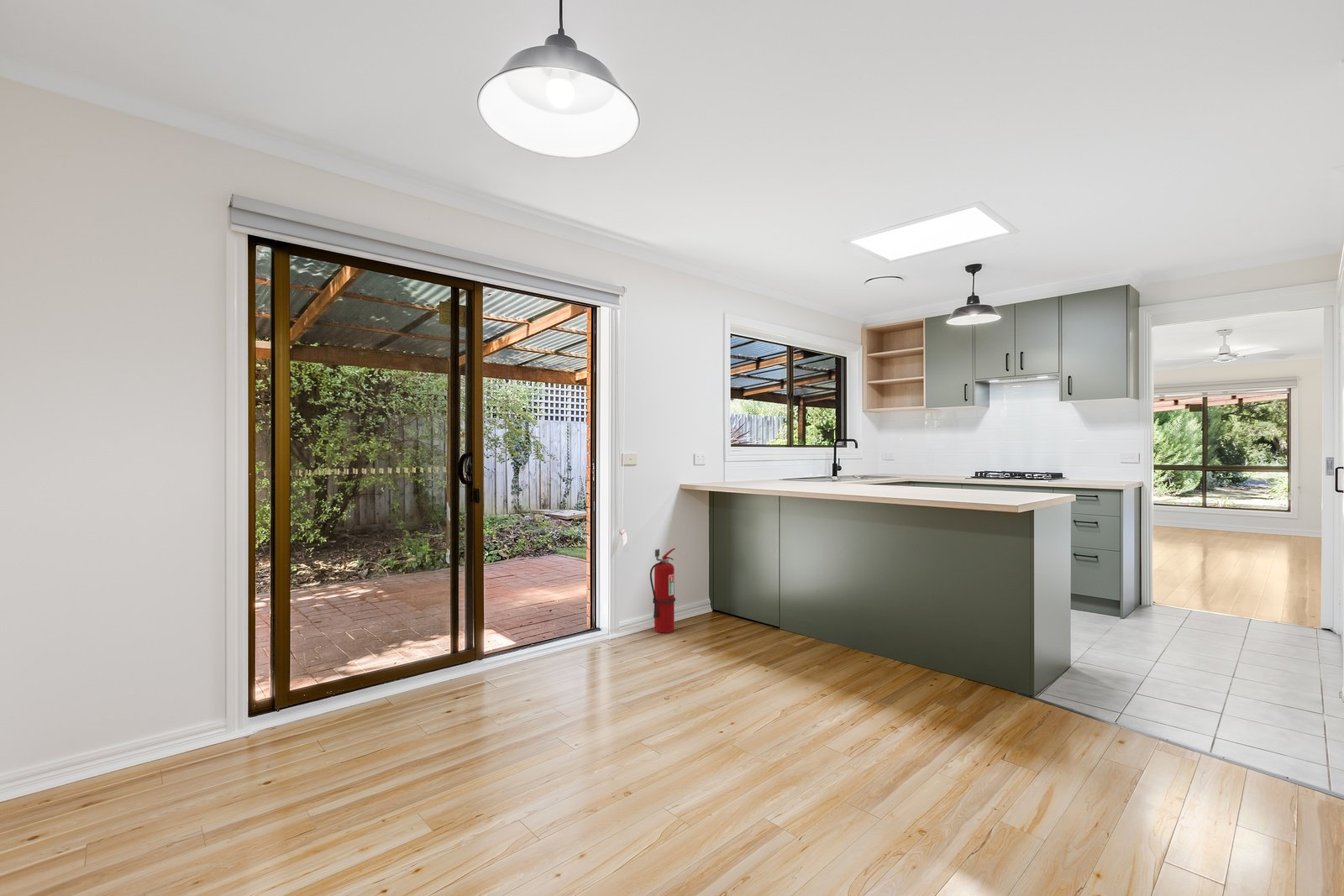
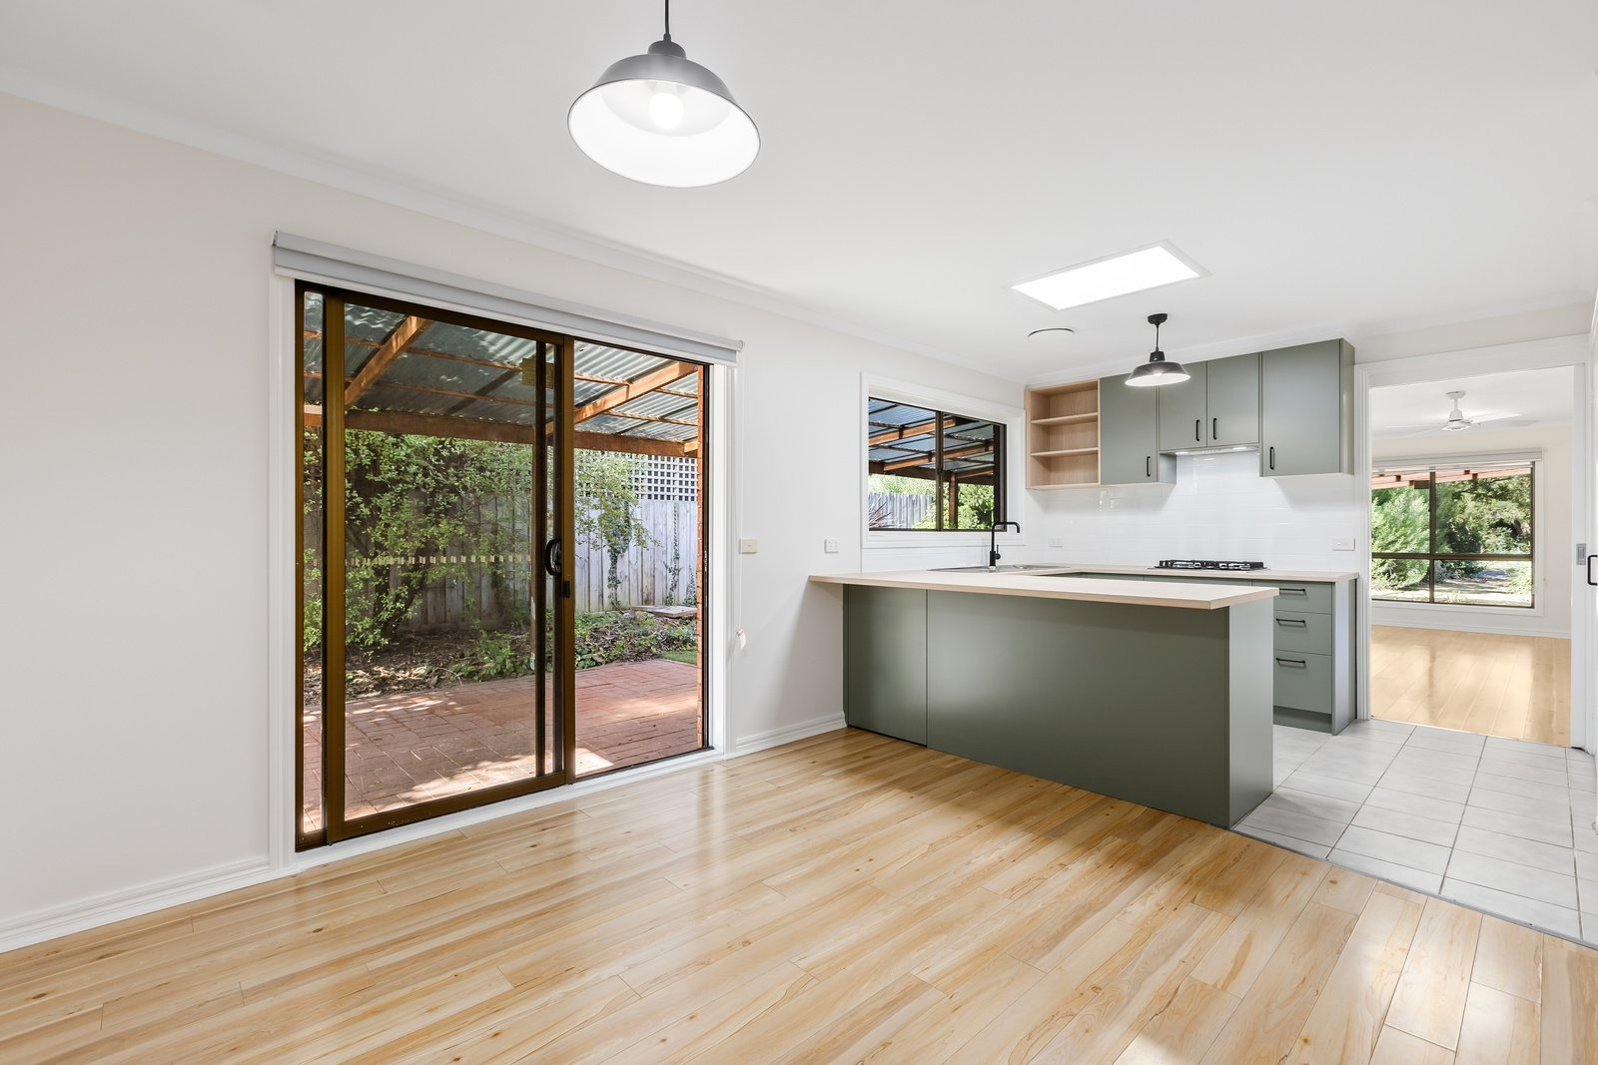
- fire extinguisher [649,548,676,634]
